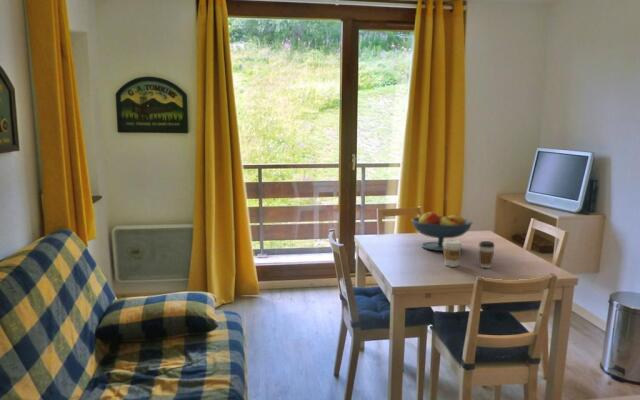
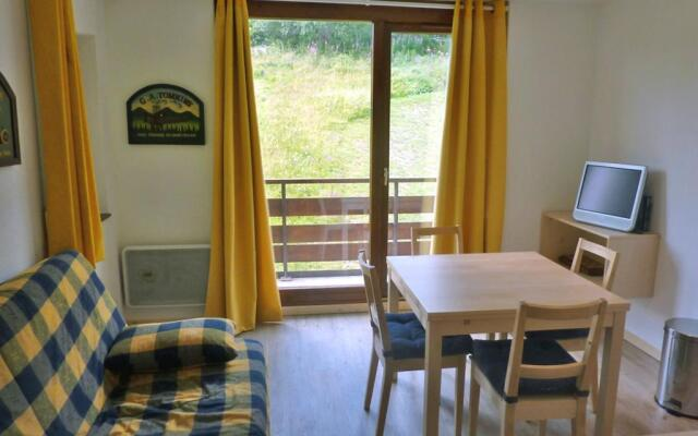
- coffee cup [443,238,463,268]
- fruit bowl [411,211,473,252]
- coffee cup [478,240,496,269]
